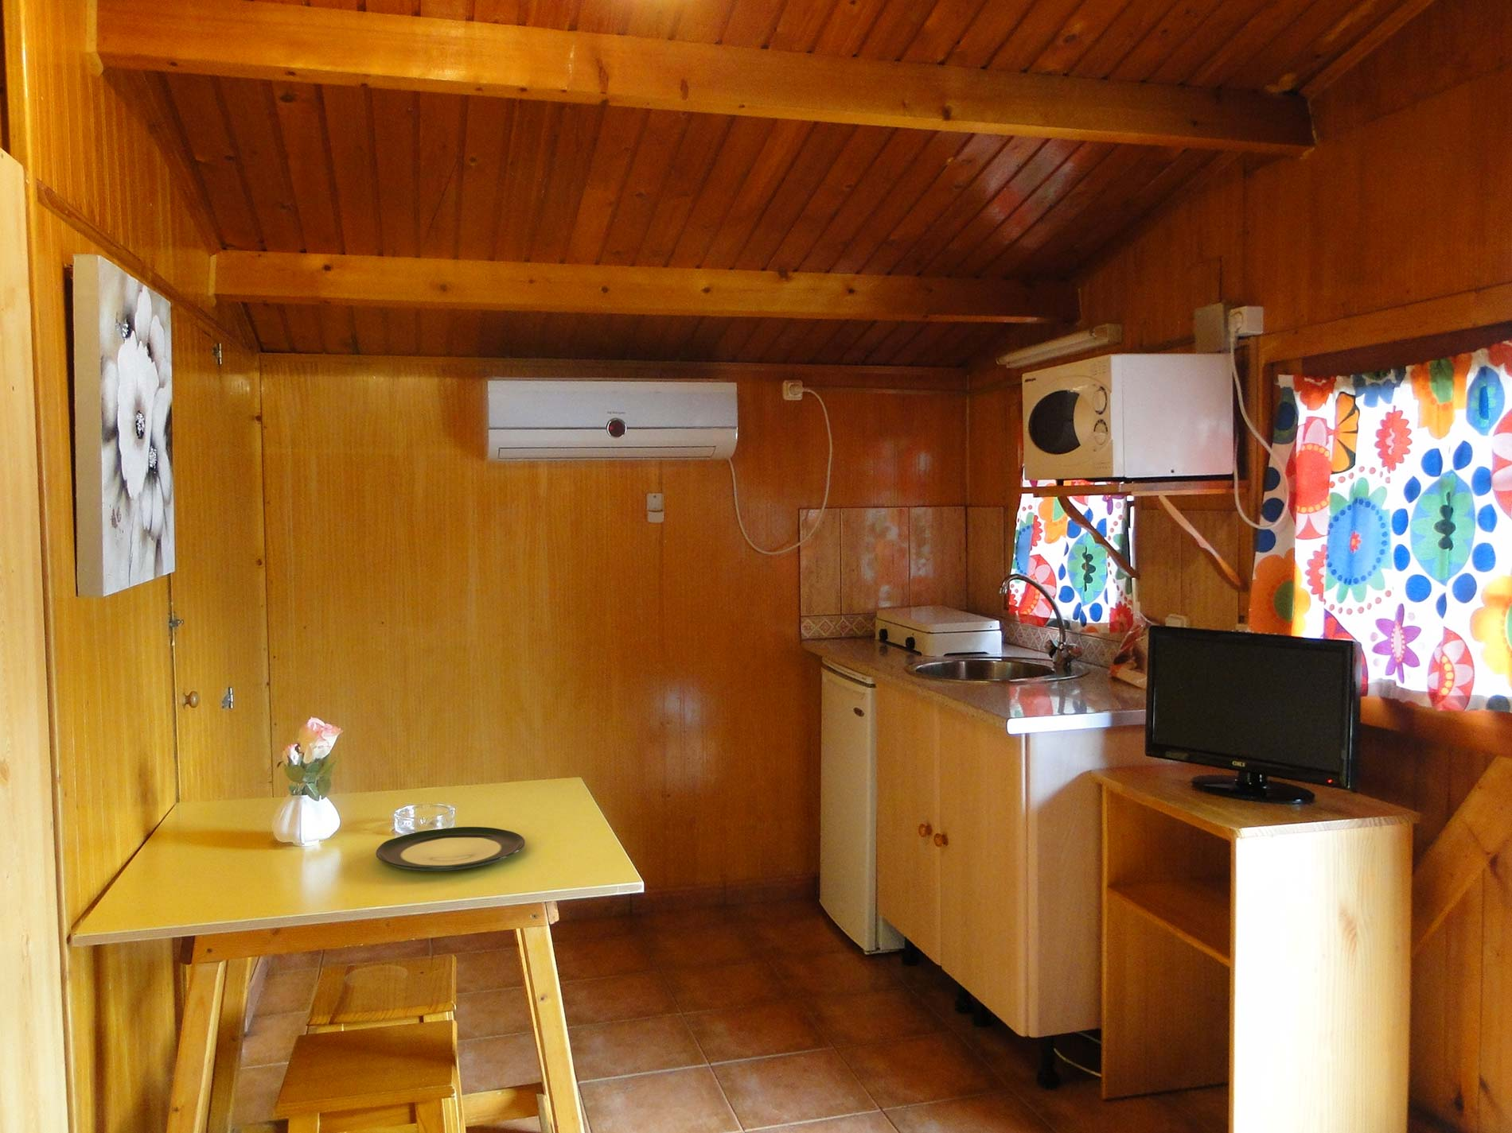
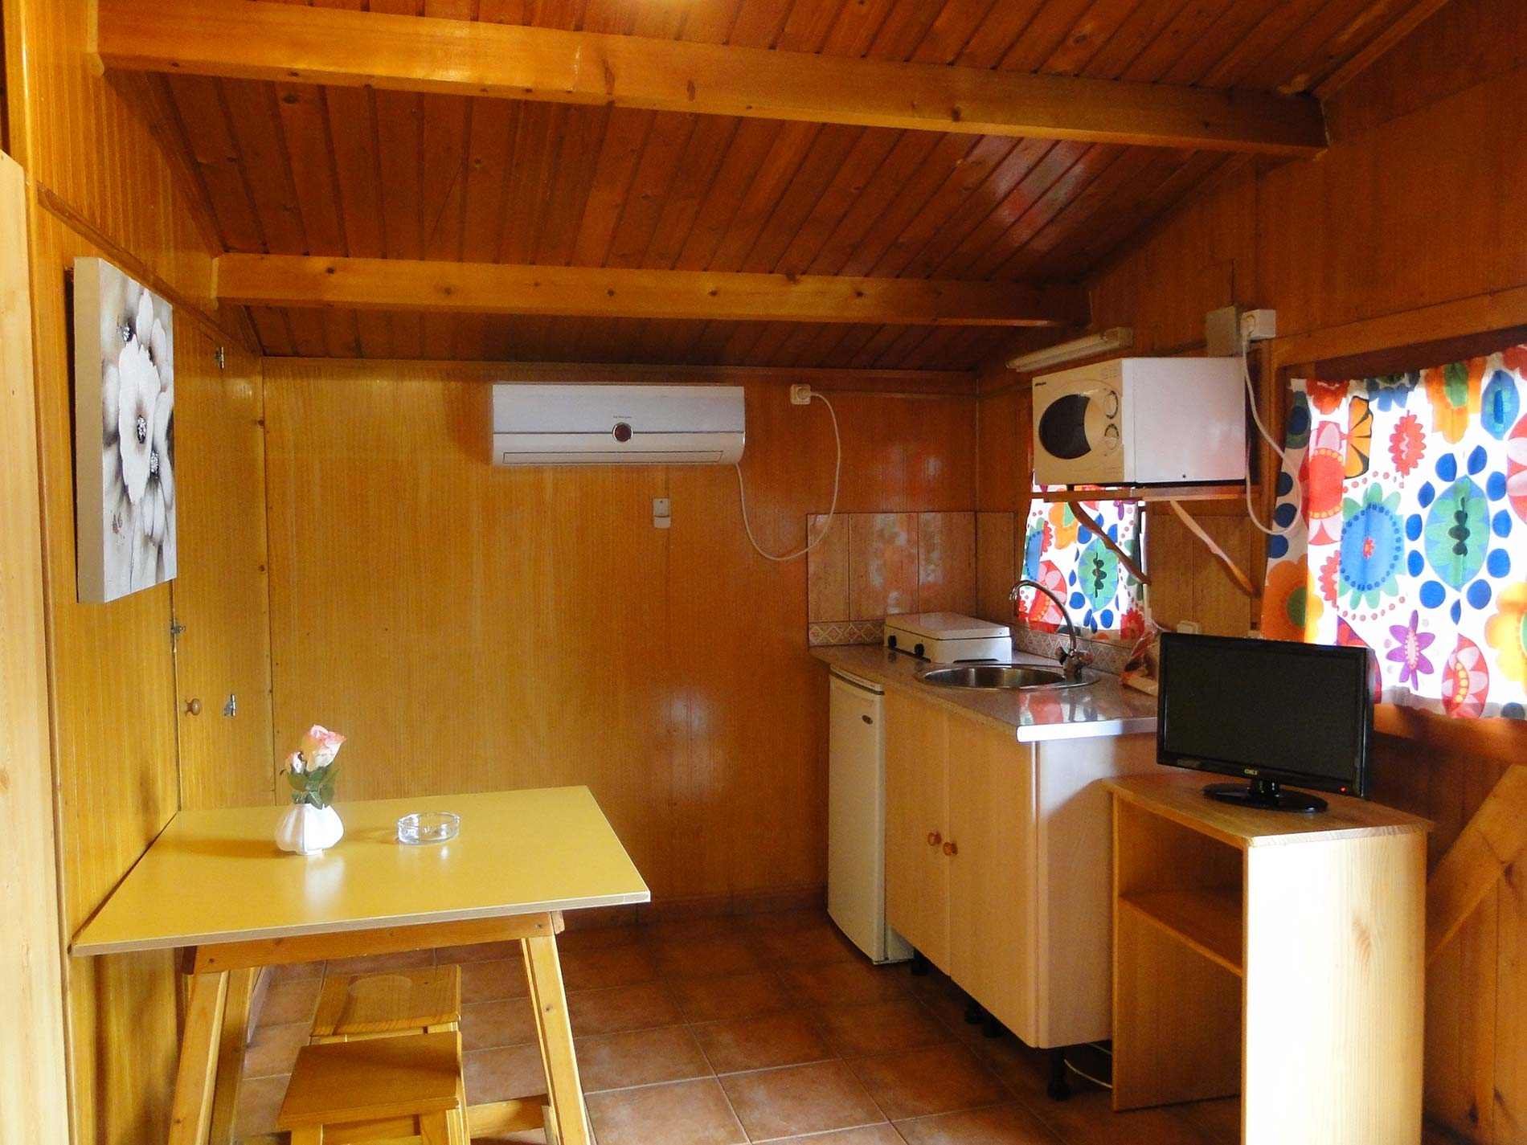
- plate [375,826,526,871]
